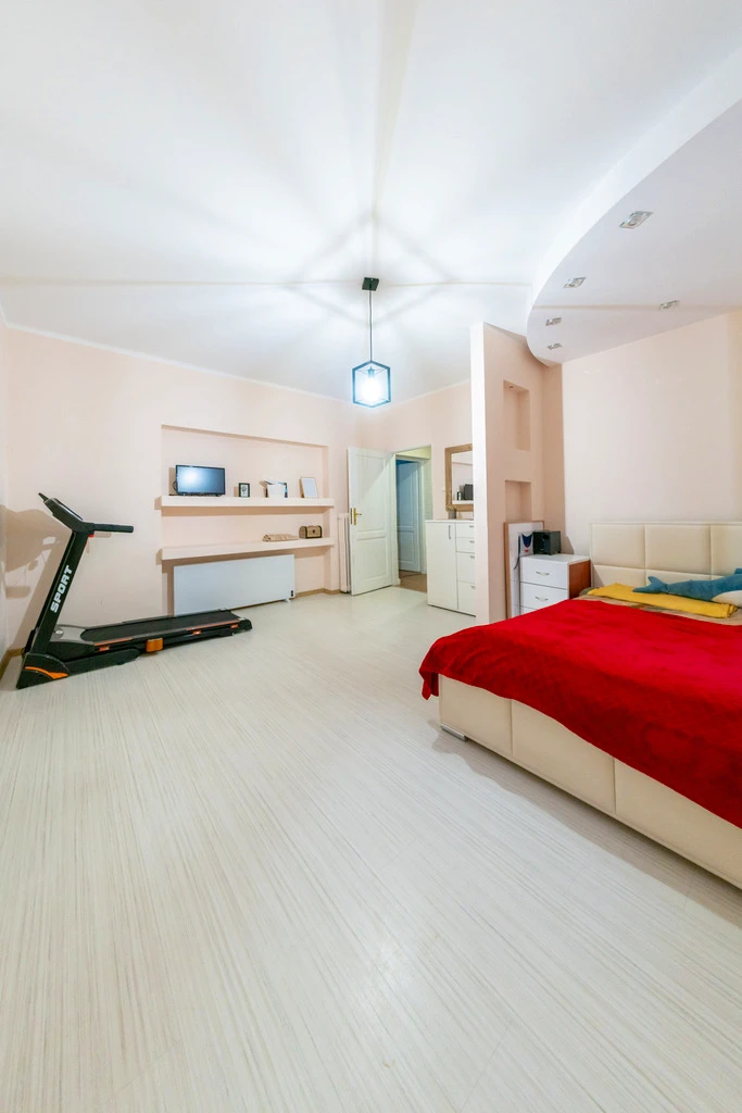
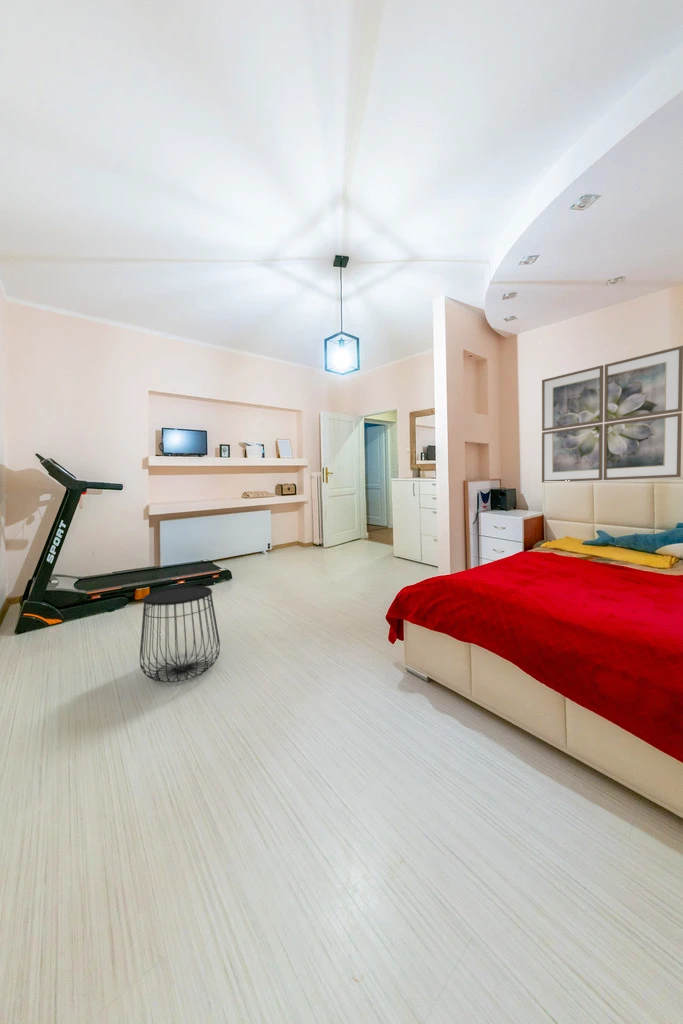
+ wall art [541,345,683,484]
+ side table [139,585,221,683]
